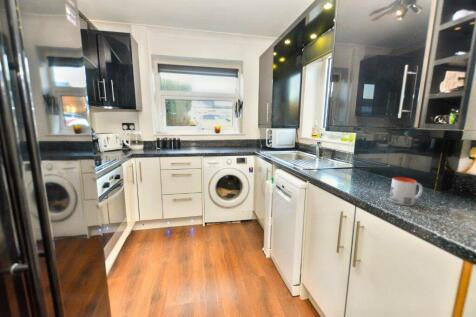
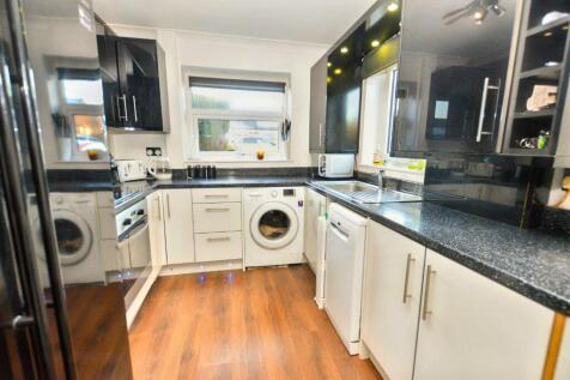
- mug [389,176,424,207]
